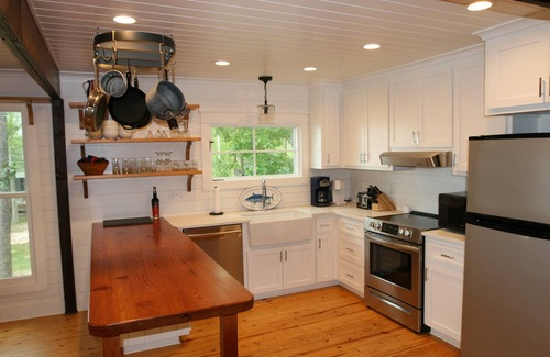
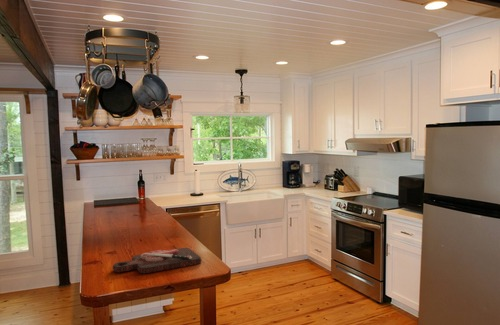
+ cutting board [112,247,203,275]
